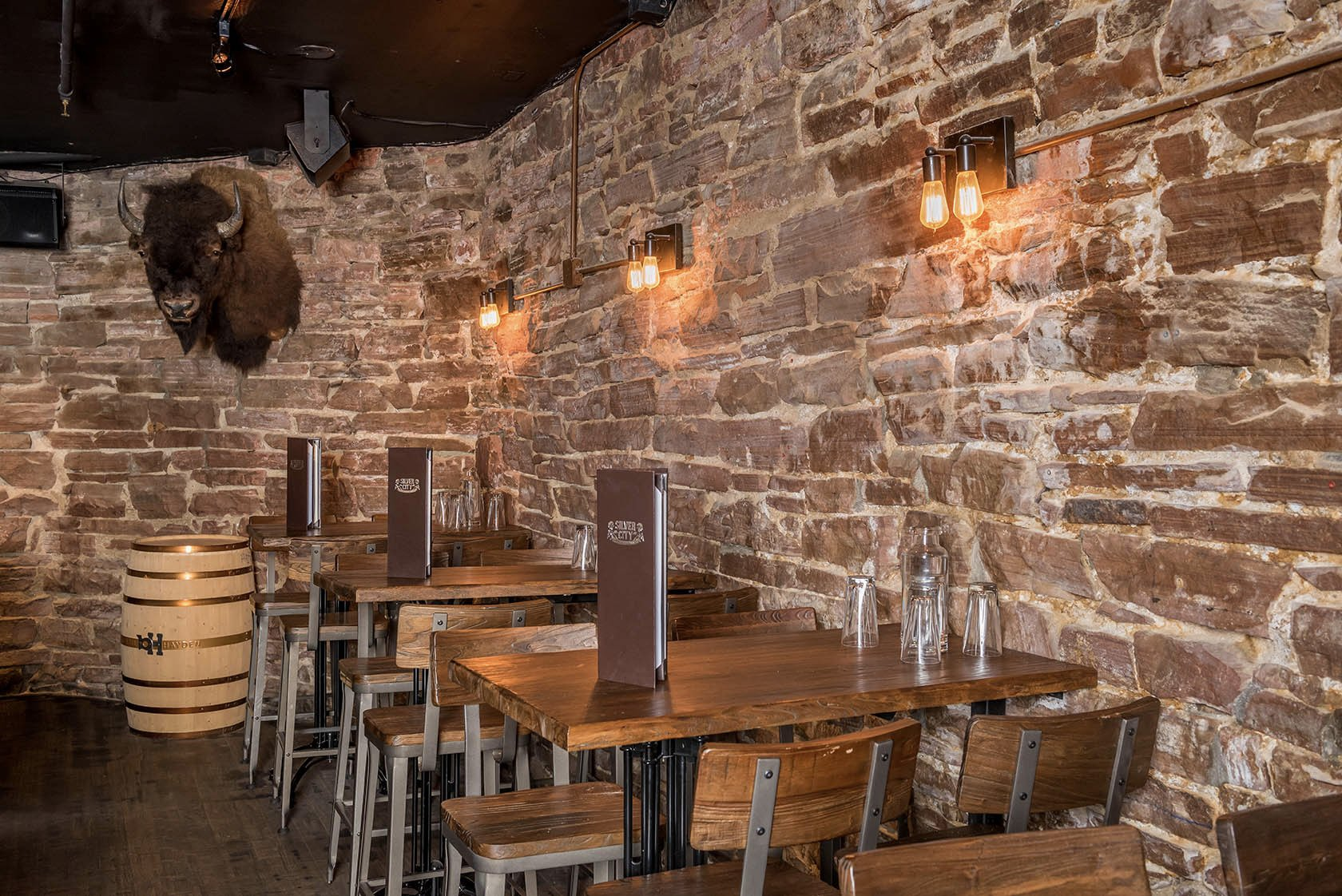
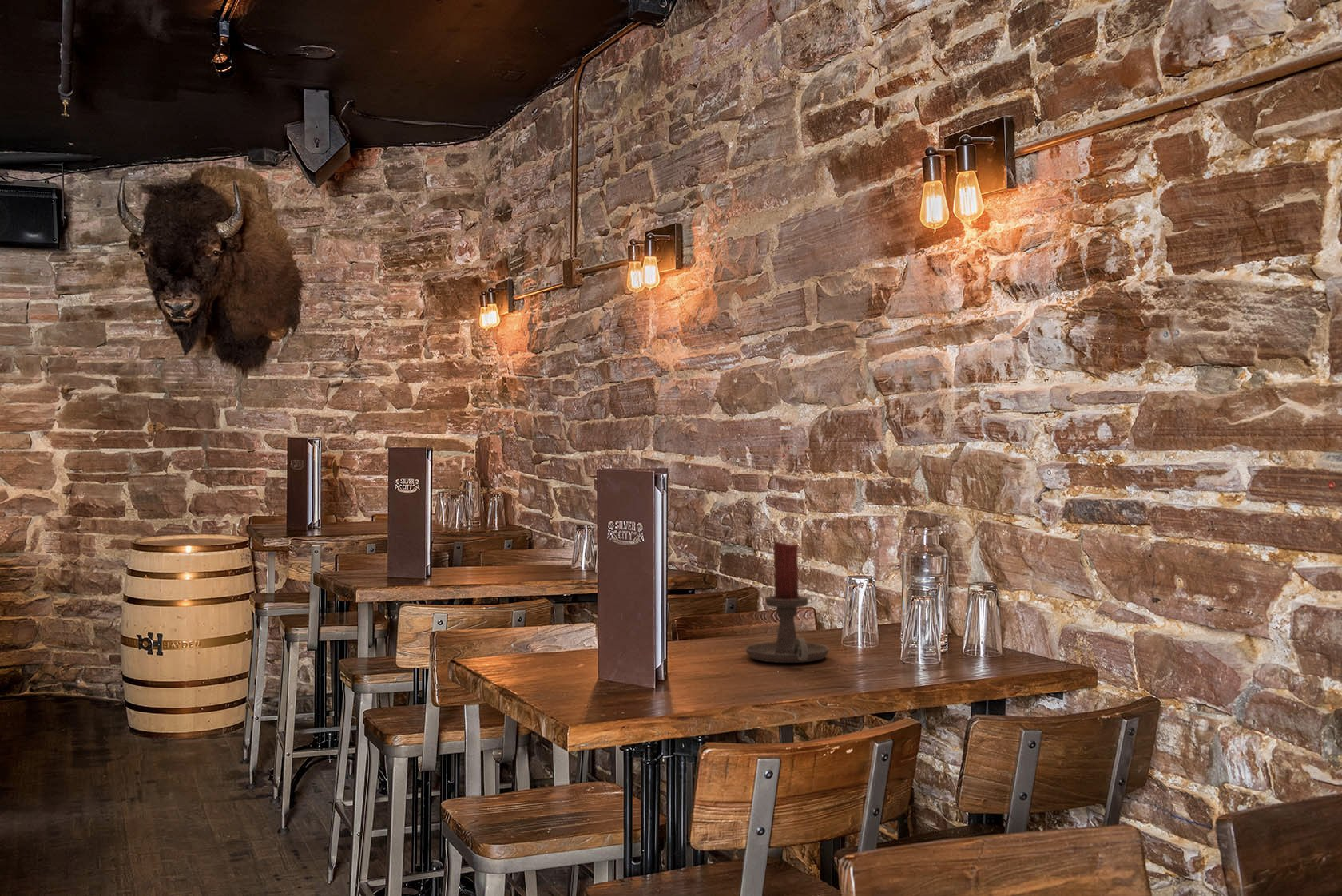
+ candle holder [744,540,830,664]
